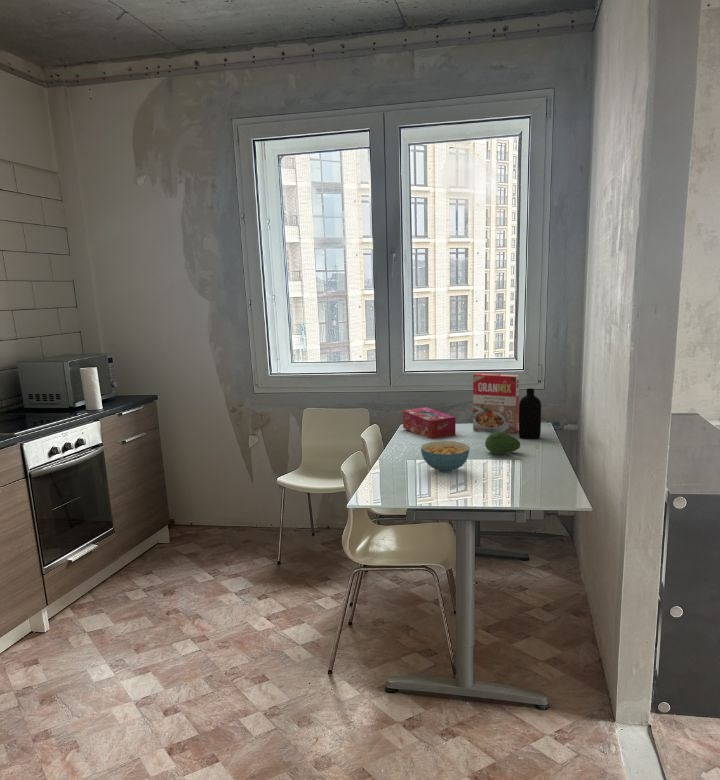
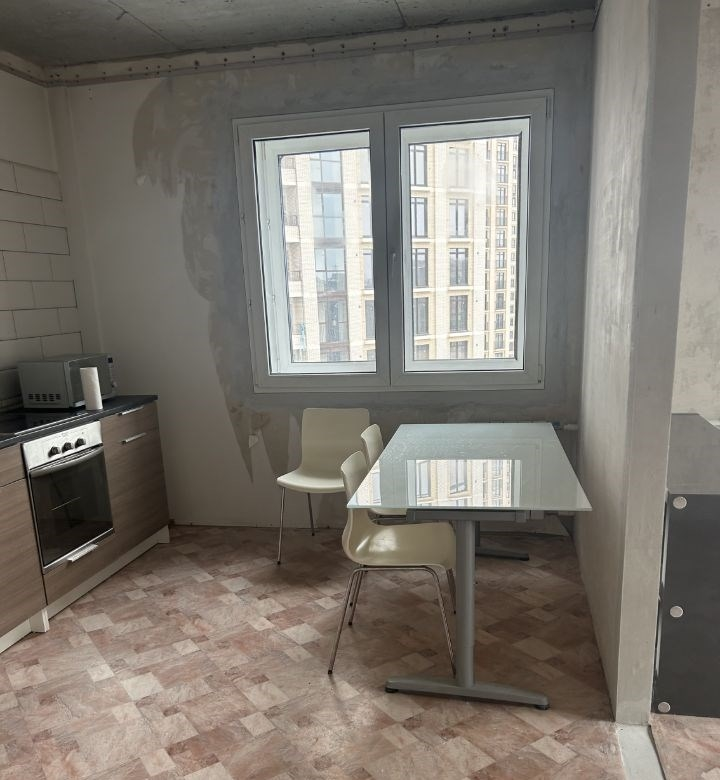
- cereal bowl [420,440,471,474]
- tissue box [402,406,456,440]
- cereal box [472,372,520,434]
- fruit [484,432,521,455]
- bottle [518,387,542,440]
